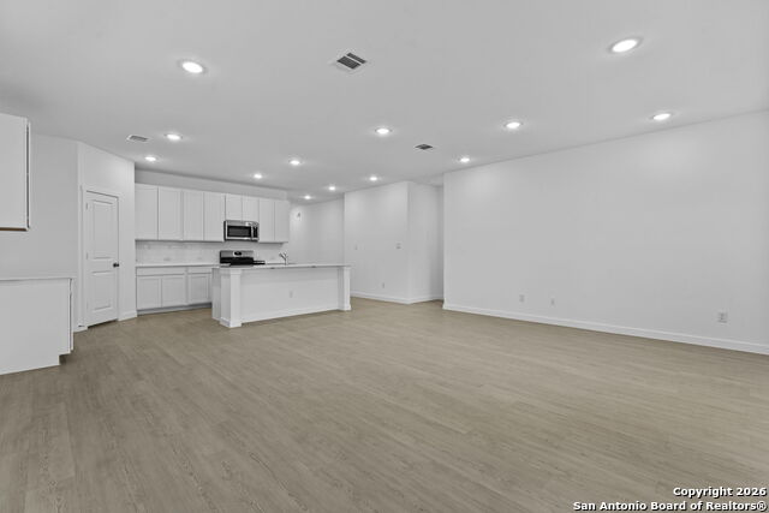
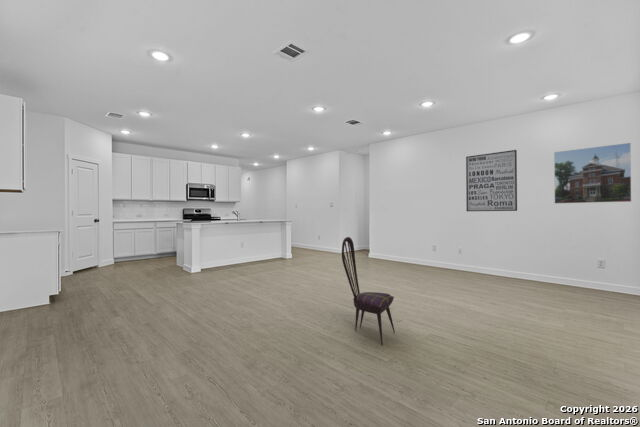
+ wall art [465,149,518,212]
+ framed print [553,142,632,205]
+ dining chair [341,236,396,346]
